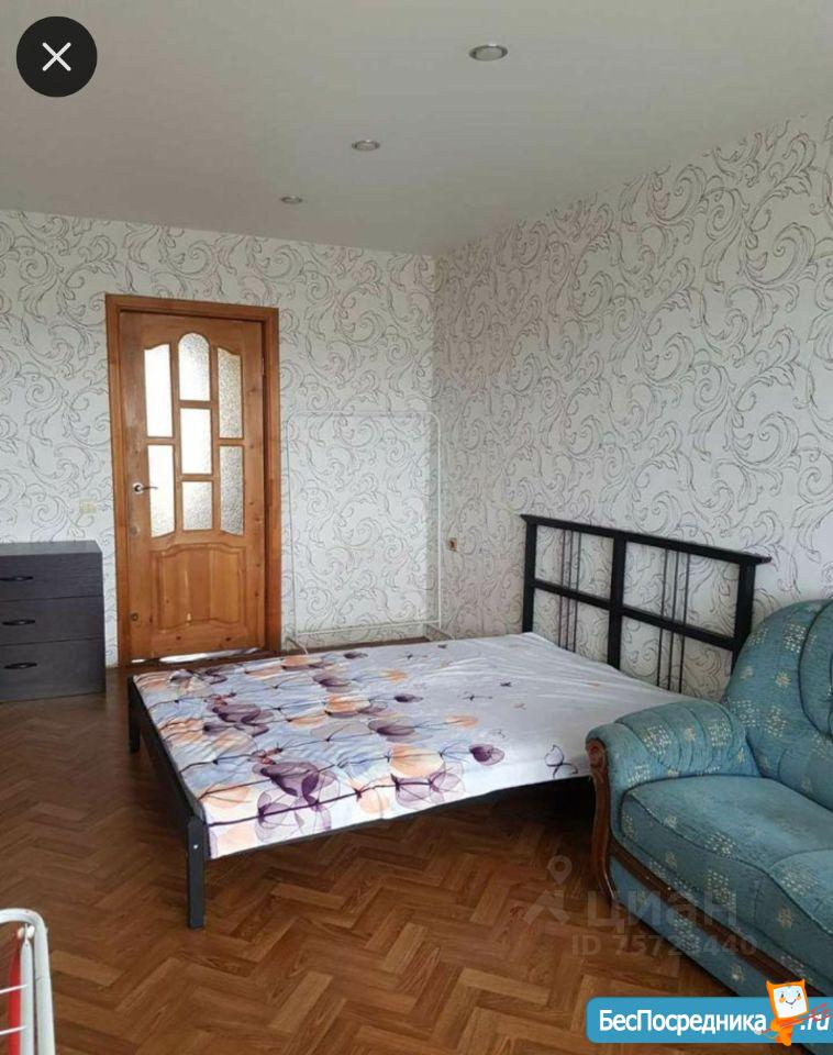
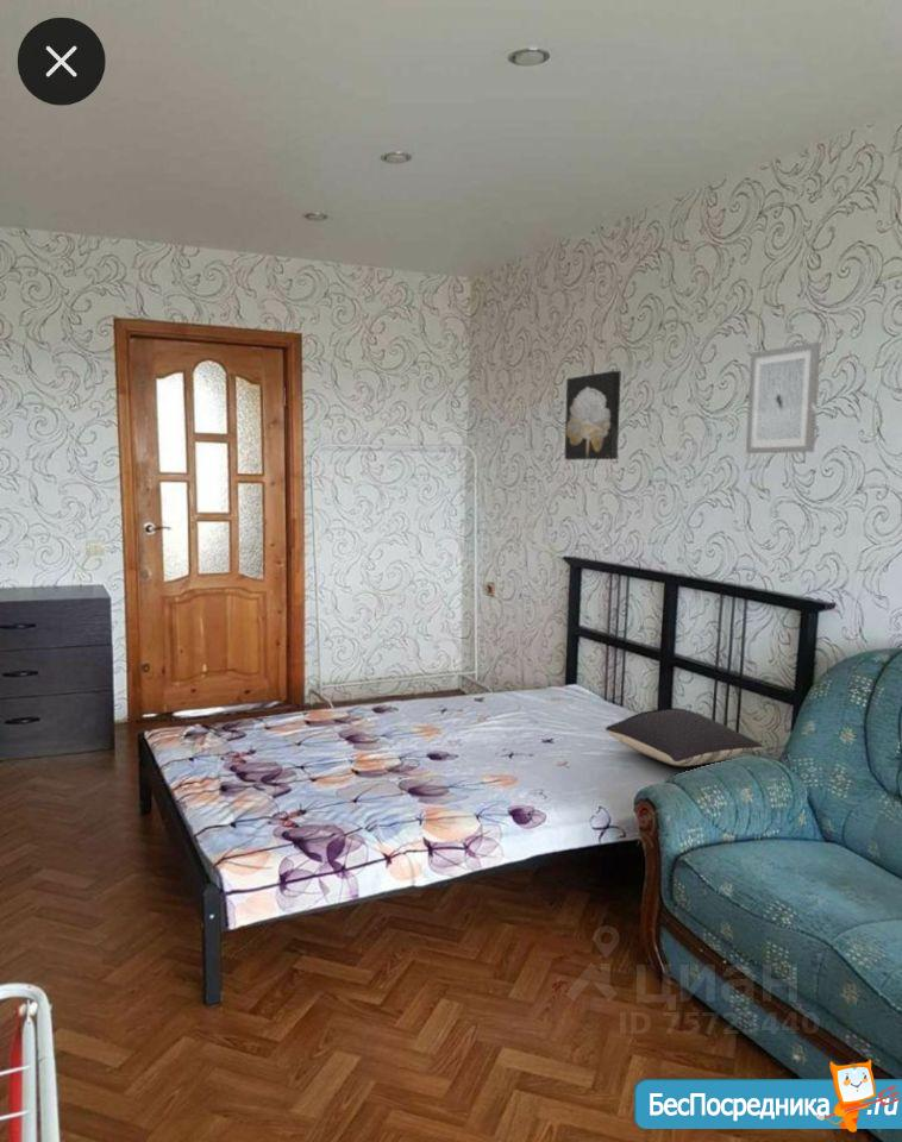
+ wall art [745,341,822,454]
+ pillow [605,707,764,767]
+ wall art [564,370,621,460]
